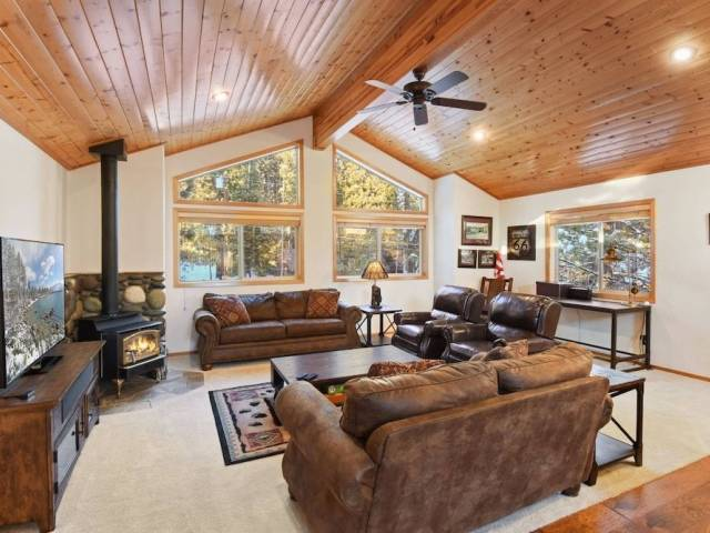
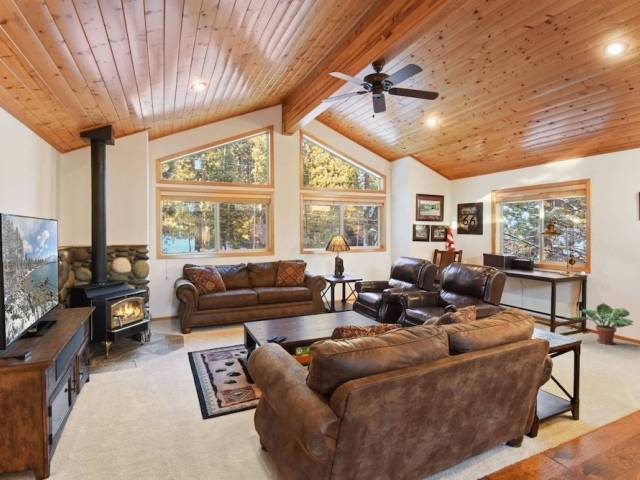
+ potted plant [563,302,635,345]
